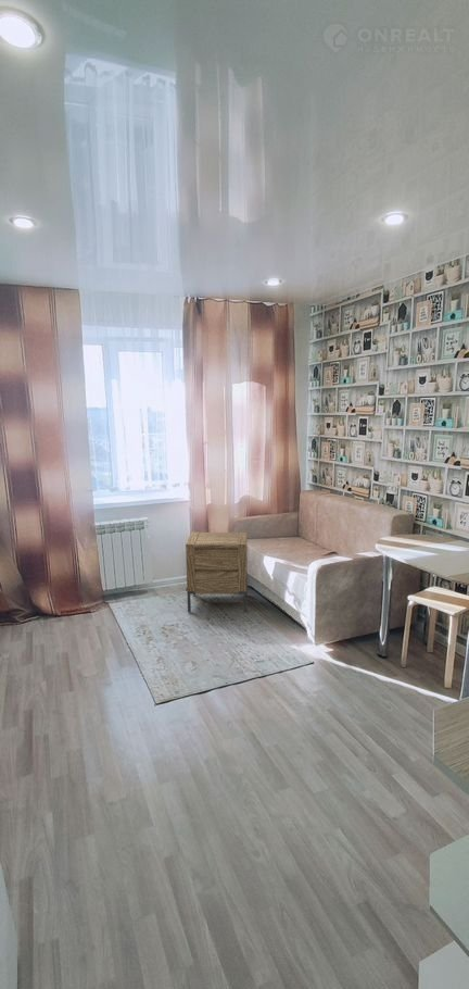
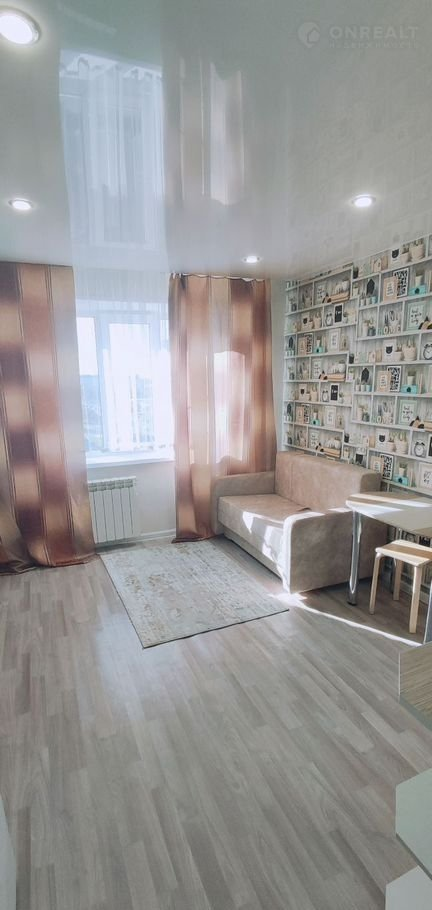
- nightstand [185,531,249,614]
